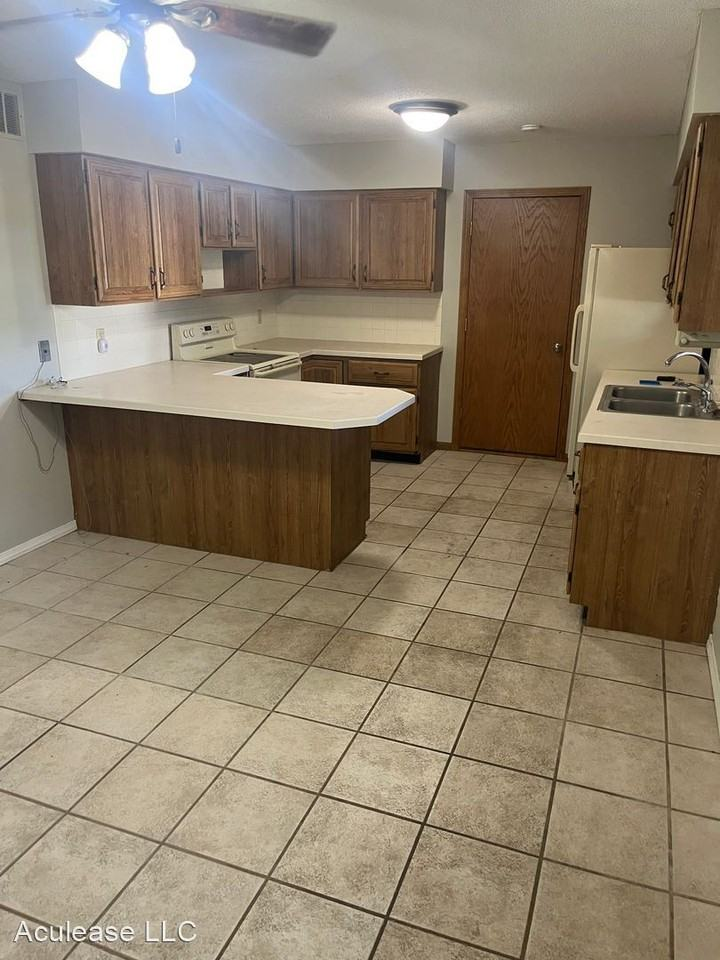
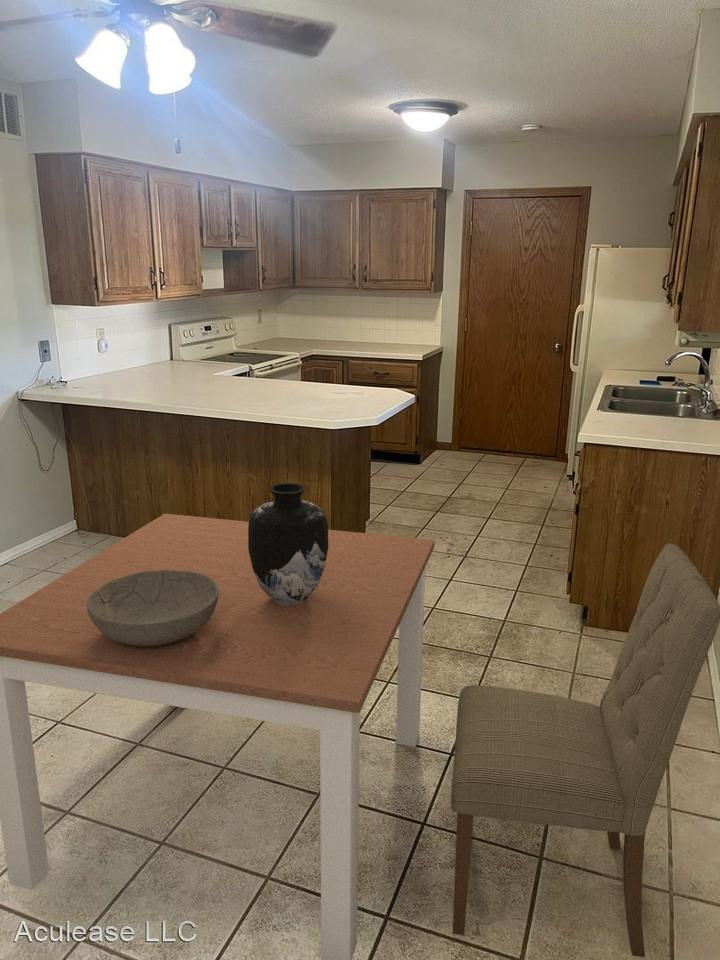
+ vase [248,482,329,606]
+ bowl [87,570,219,647]
+ dining table [0,513,436,960]
+ dining chair [450,542,720,958]
